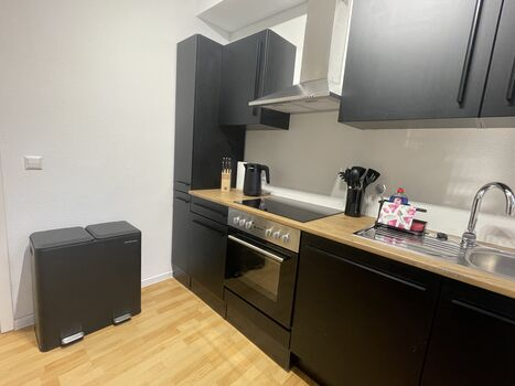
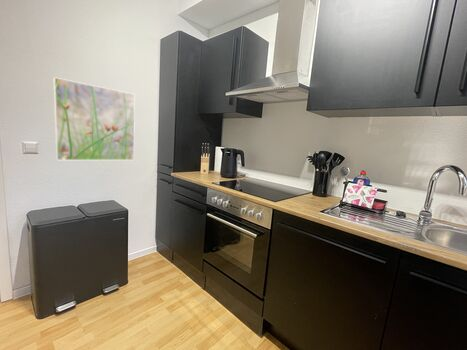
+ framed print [52,76,136,161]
